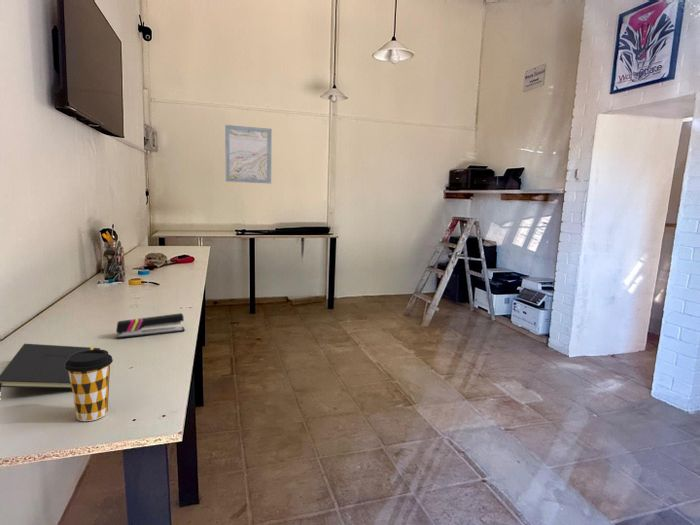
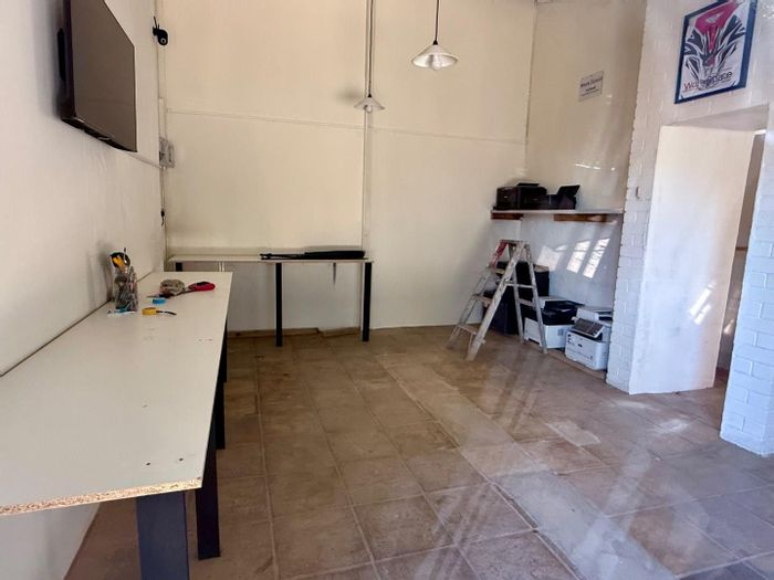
- coffee cup [65,348,114,422]
- stapler [115,312,186,339]
- wall art [224,124,273,185]
- notepad [0,343,101,391]
